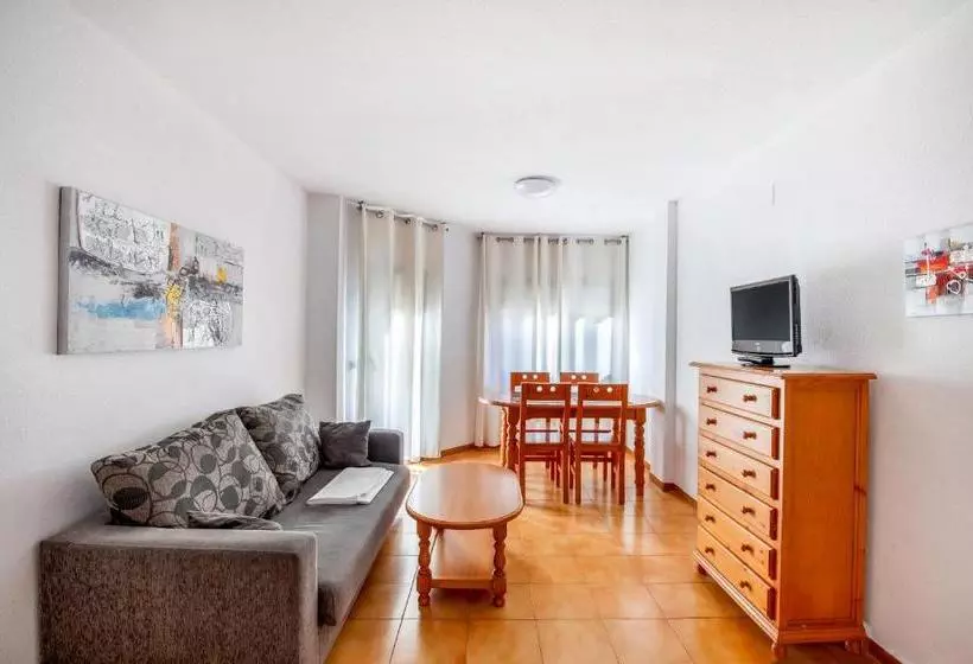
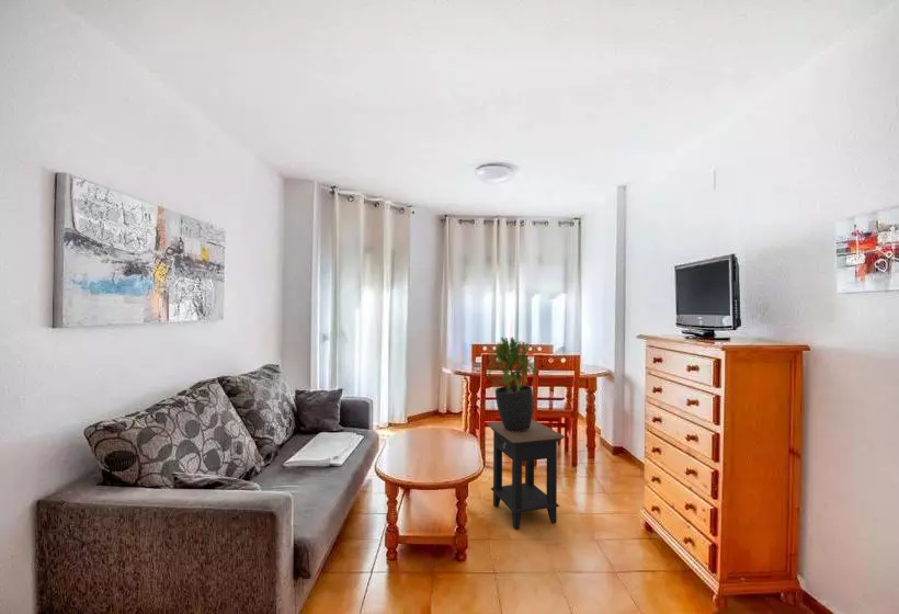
+ side table [486,419,566,531]
+ potted plant [483,336,540,432]
